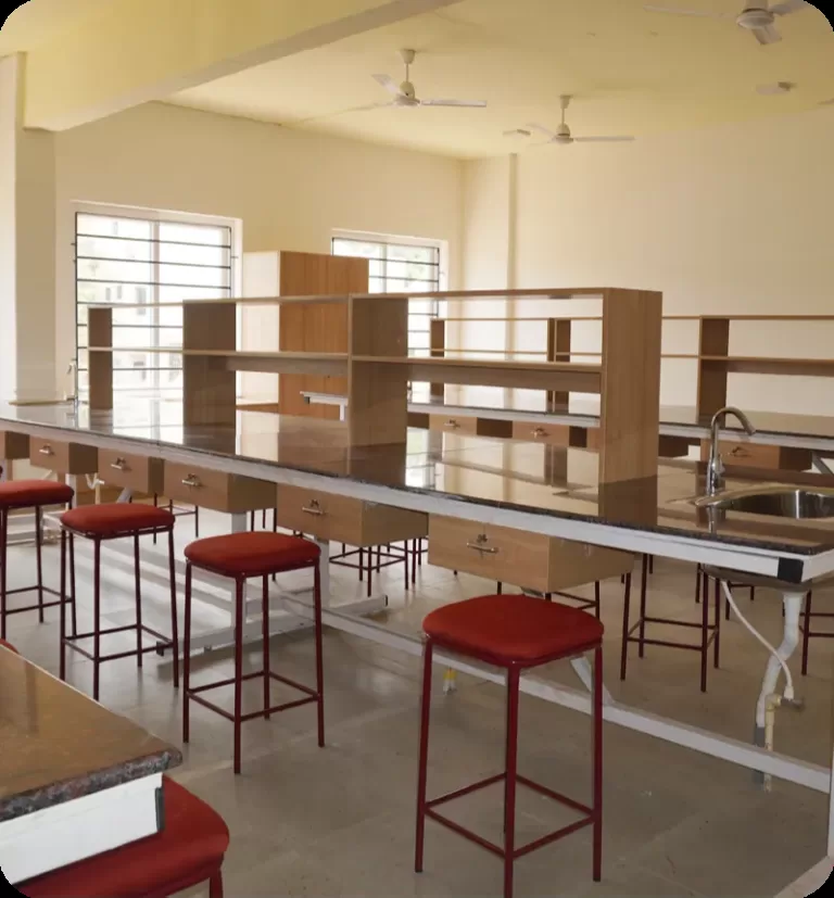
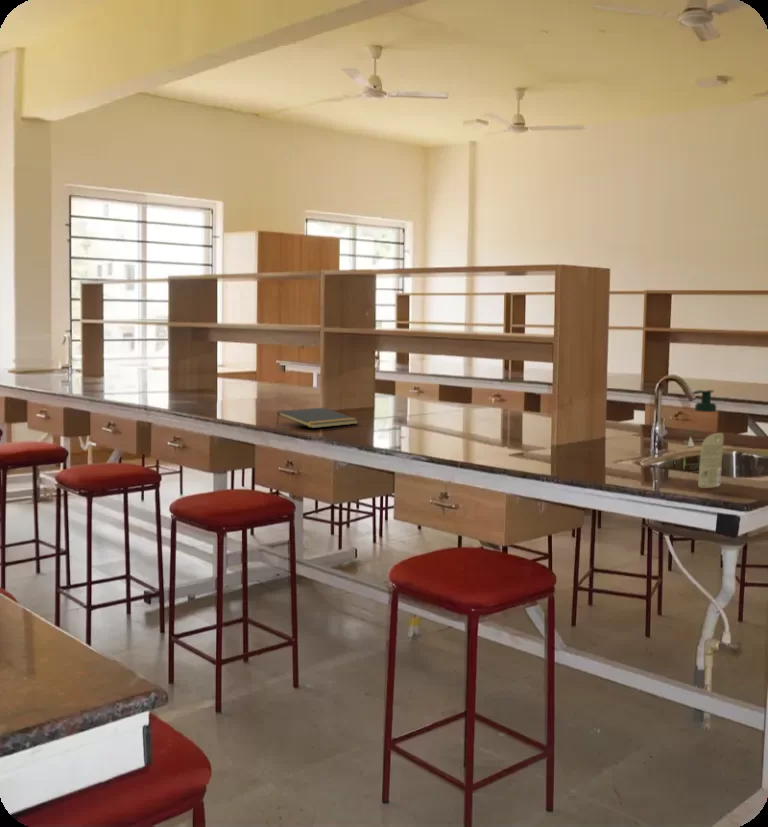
+ notepad [275,407,359,429]
+ soap dispenser [683,389,725,489]
